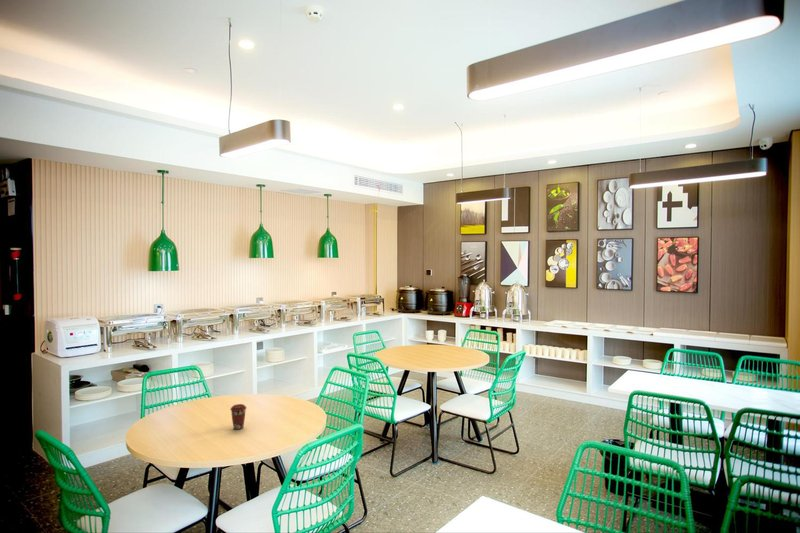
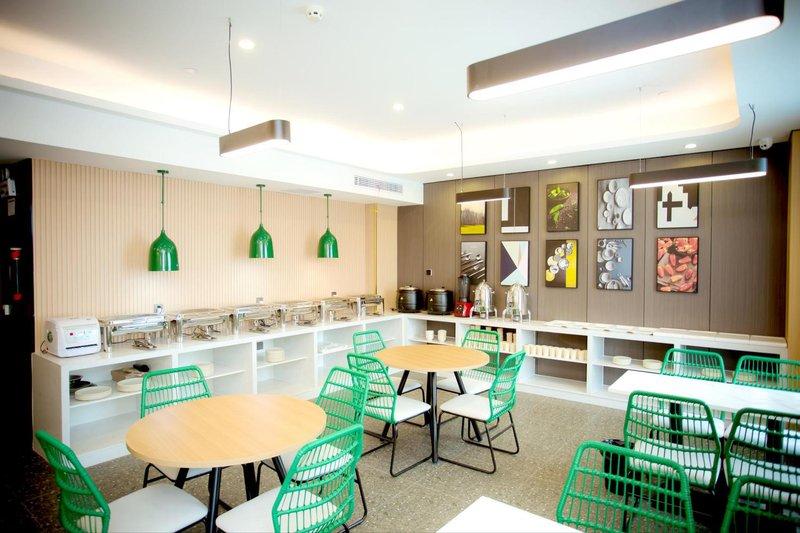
- coffee cup [229,403,247,430]
